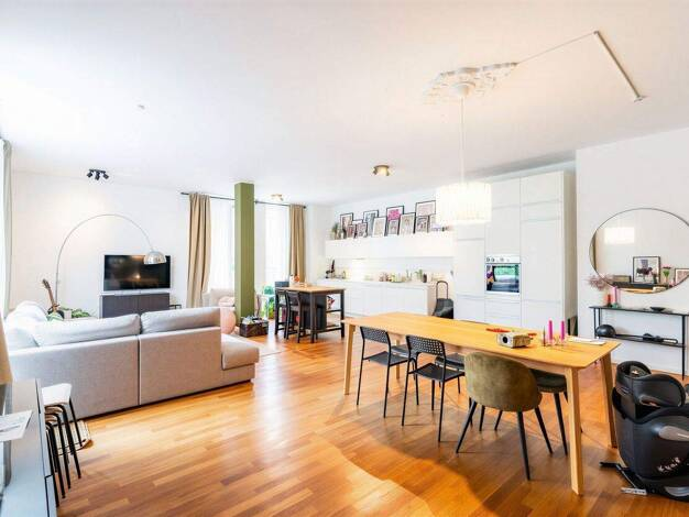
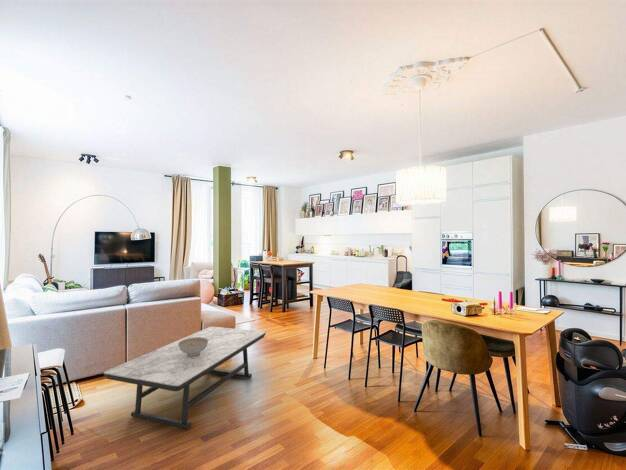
+ coffee table [103,326,267,430]
+ decorative bowl [178,337,208,356]
